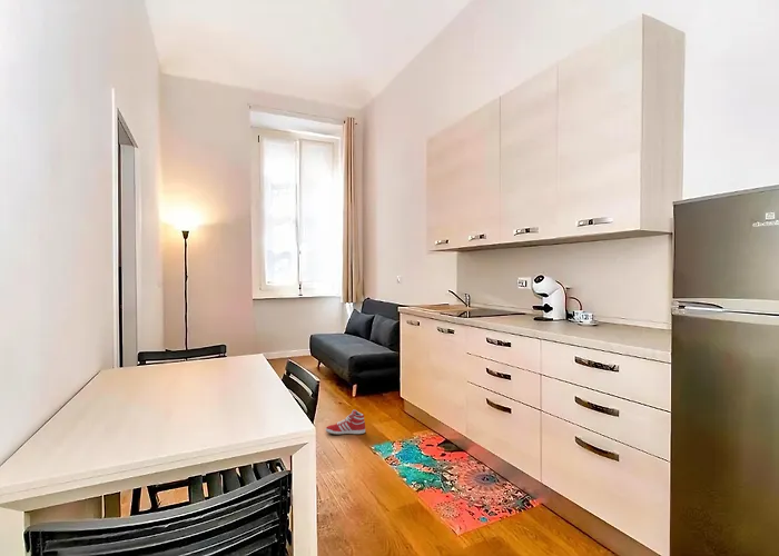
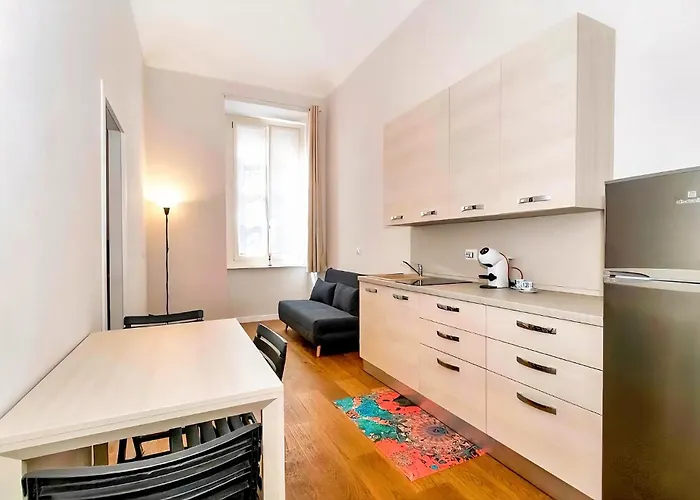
- sneaker [325,409,366,436]
